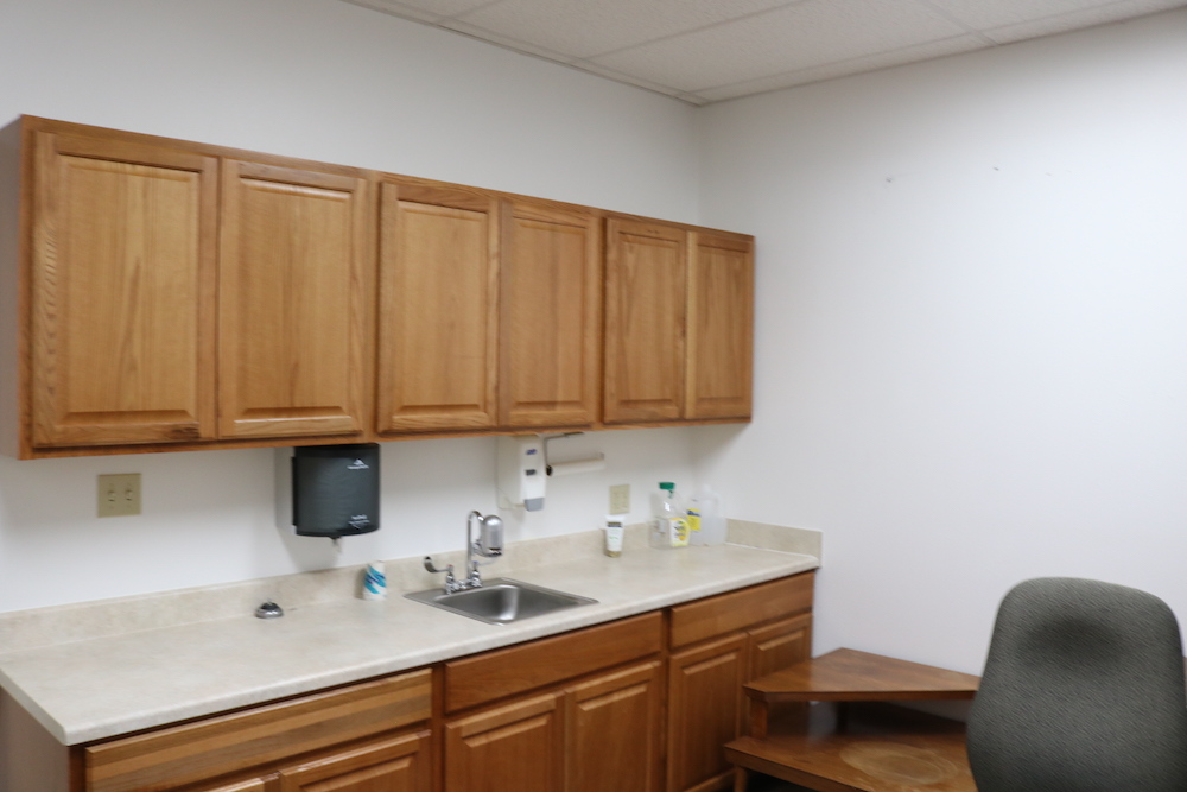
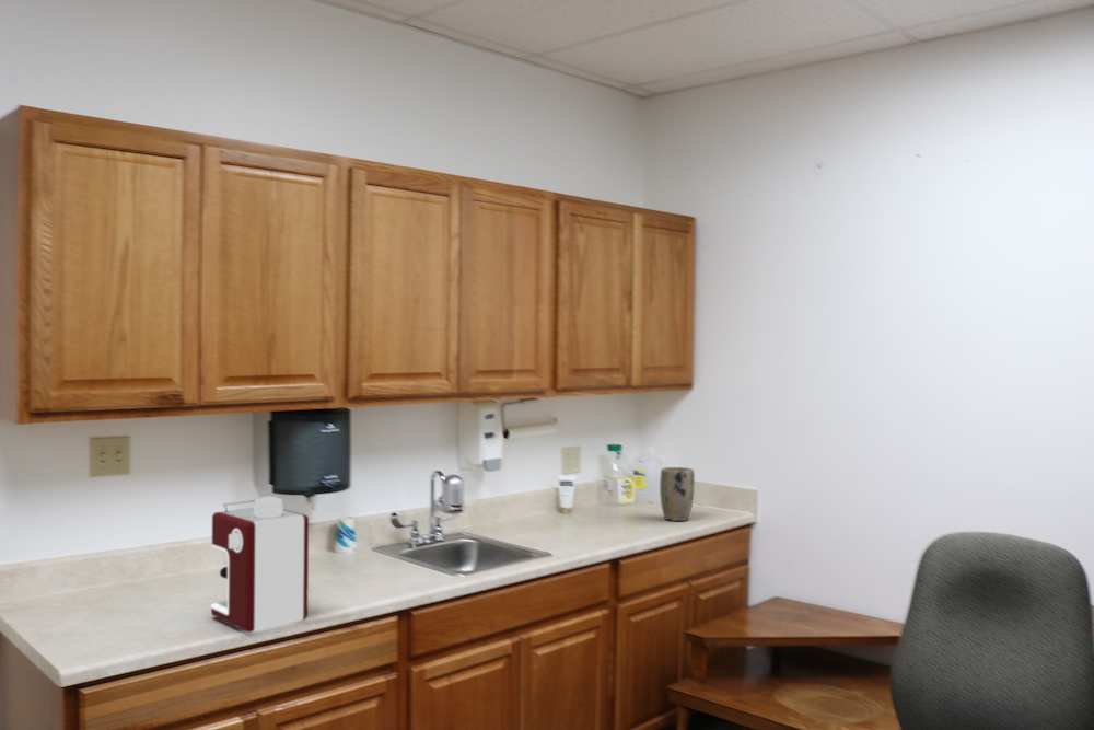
+ coffee maker [210,495,310,634]
+ plant pot [659,466,696,522]
